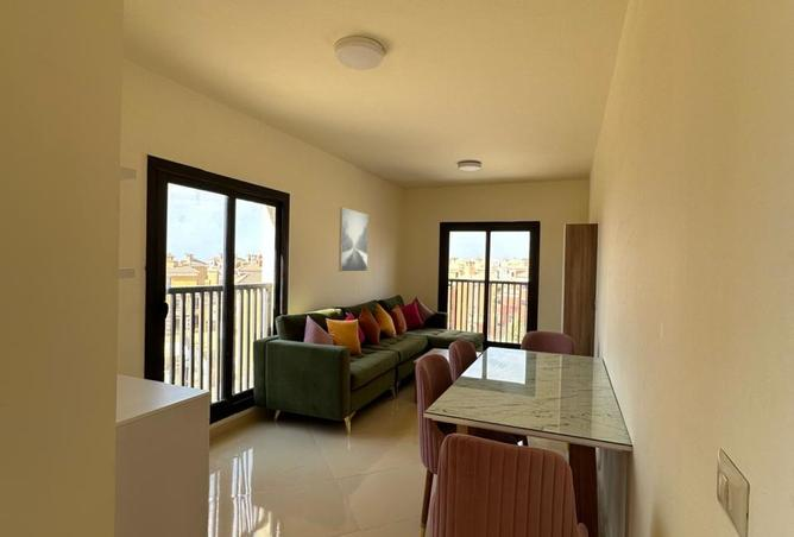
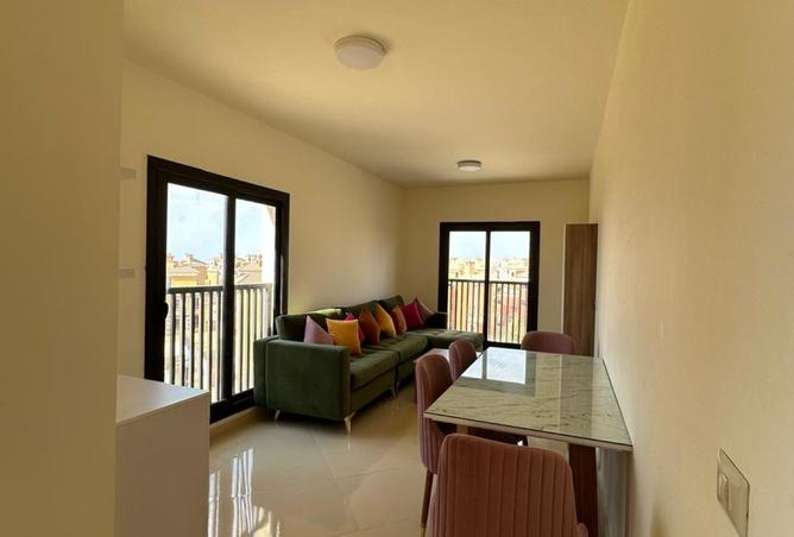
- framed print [338,207,370,273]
